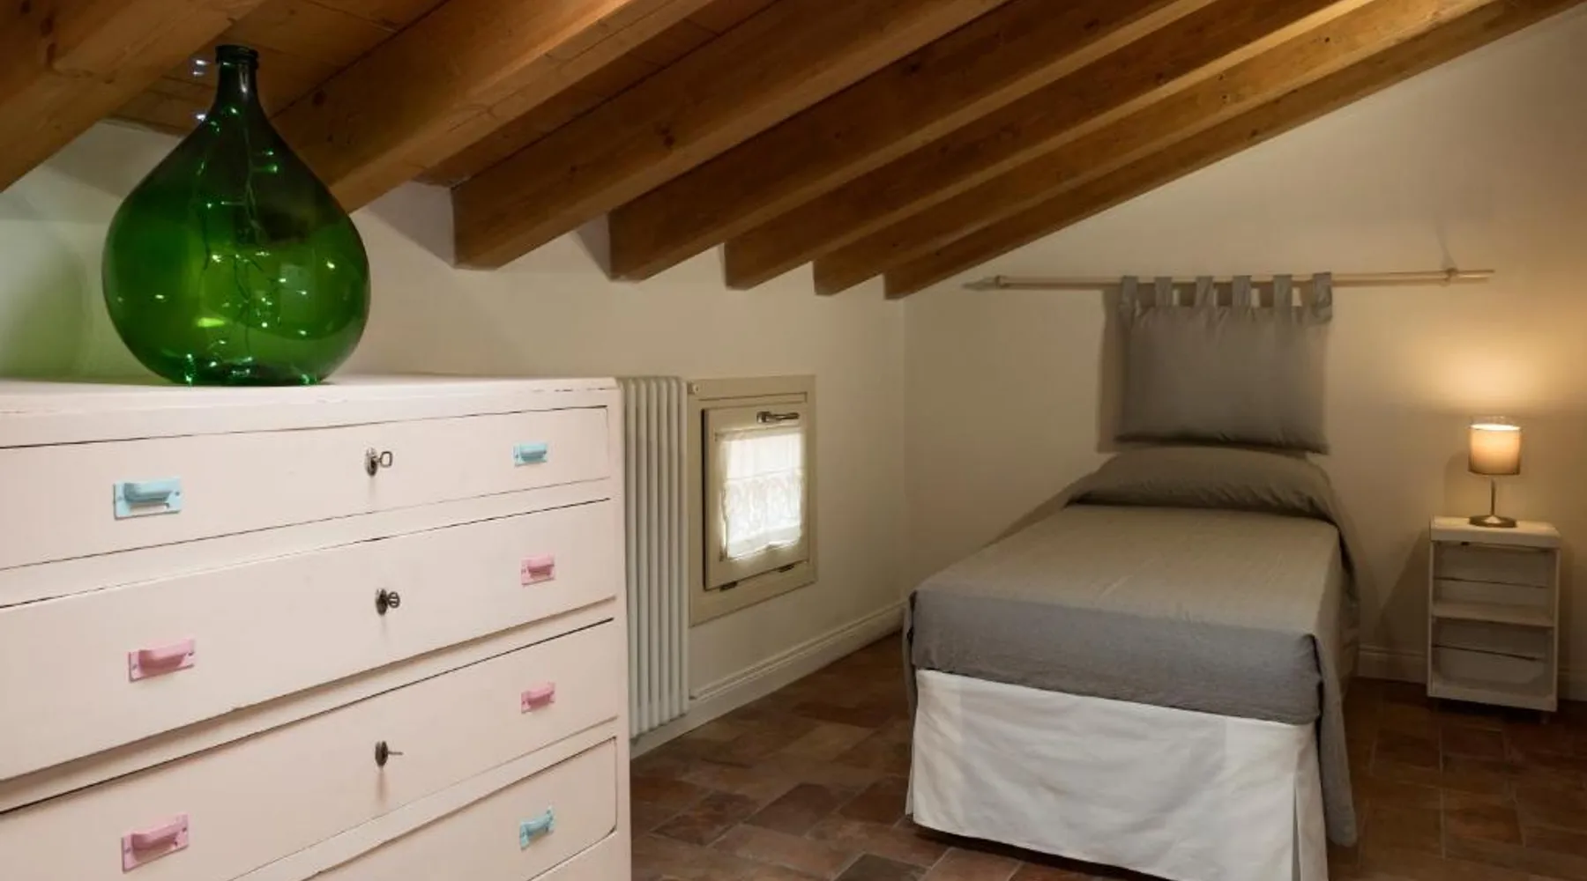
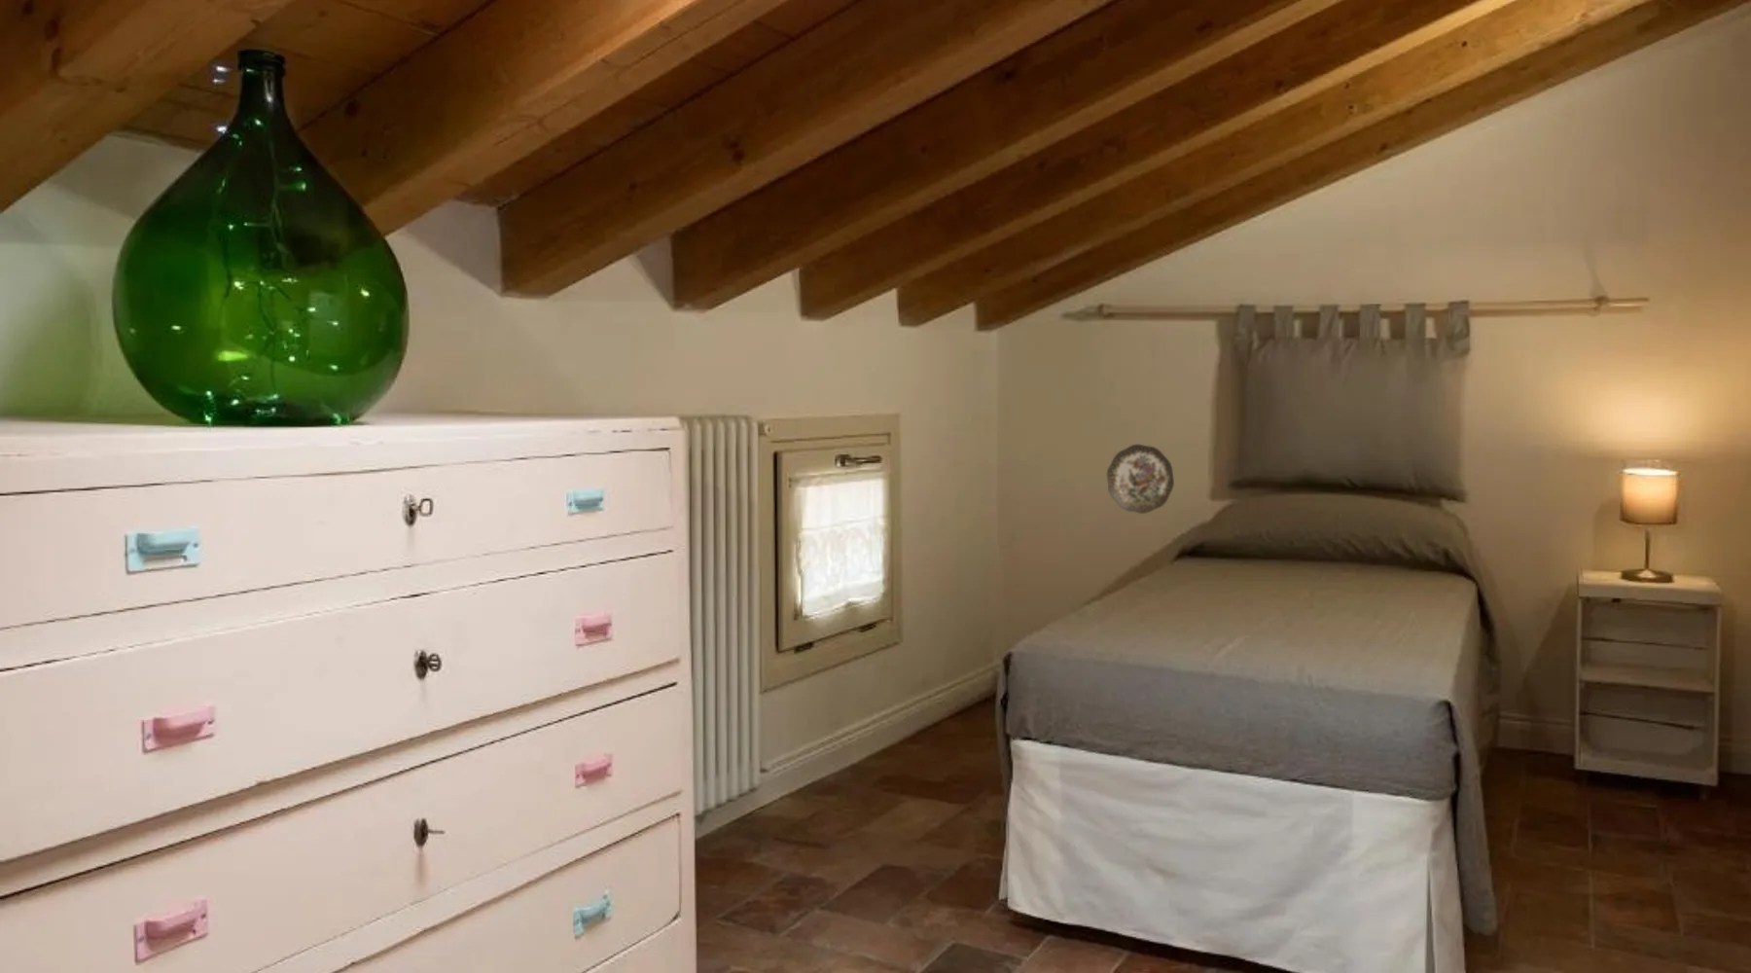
+ decorative plate [1105,443,1175,515]
